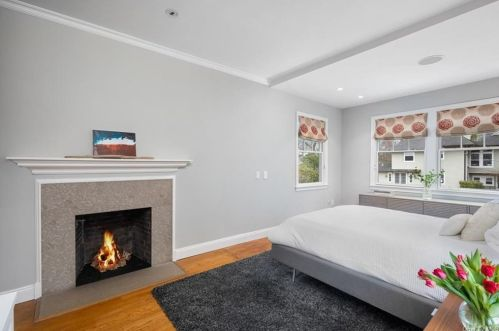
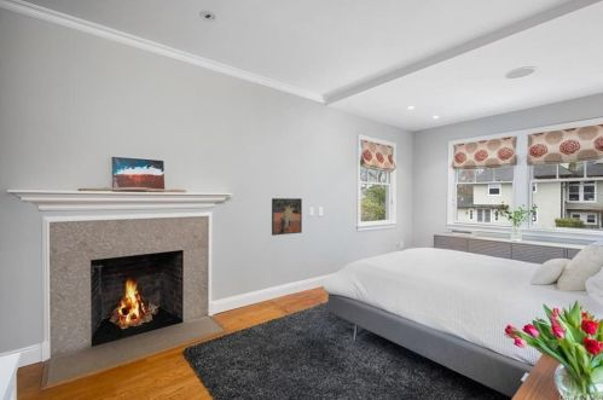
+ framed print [271,197,303,237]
